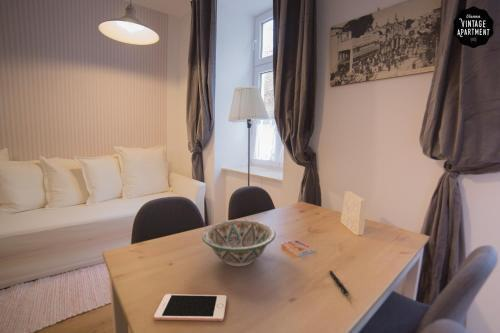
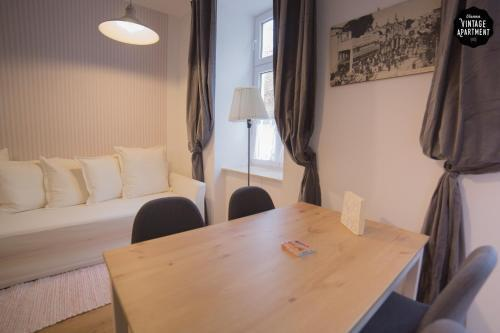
- cell phone [153,293,227,322]
- decorative bowl [201,219,276,267]
- pen [328,269,350,296]
